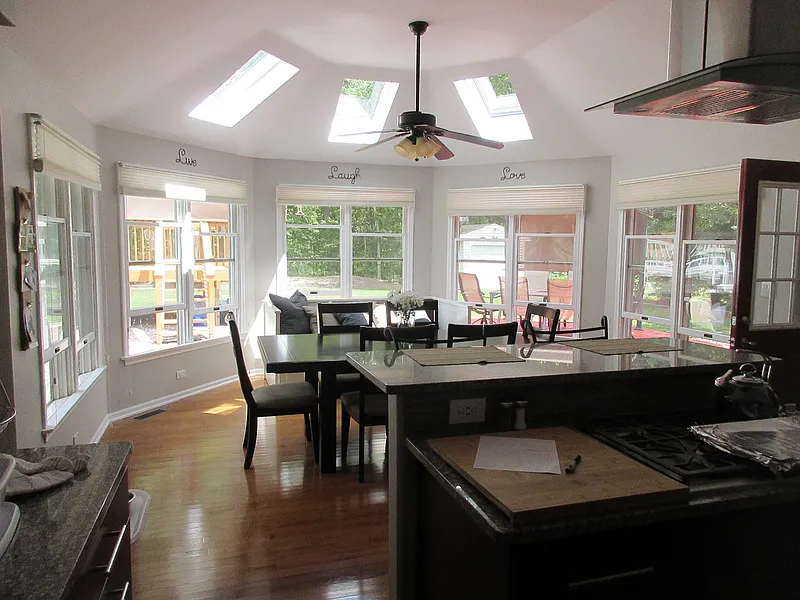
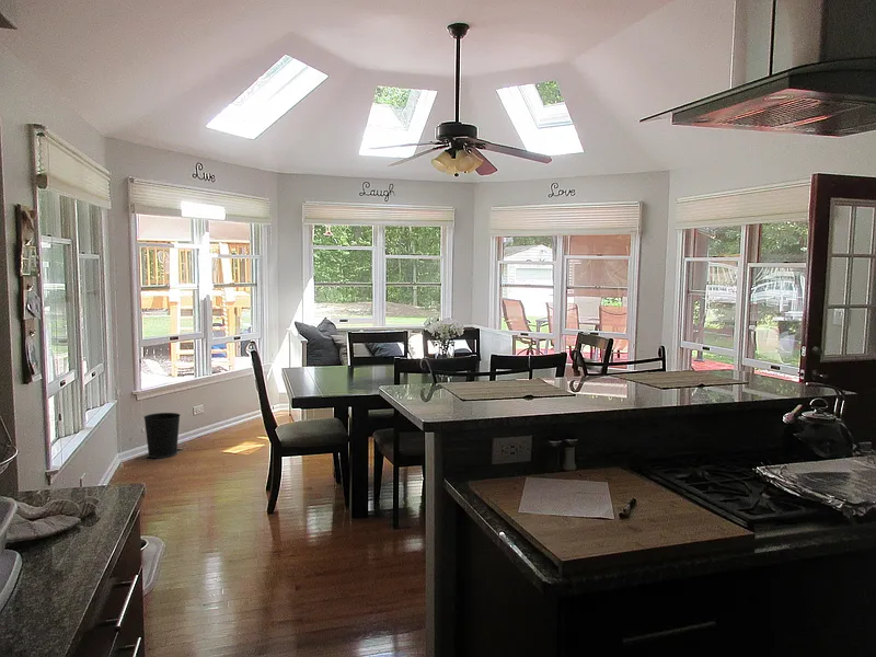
+ wastebasket [142,412,182,459]
